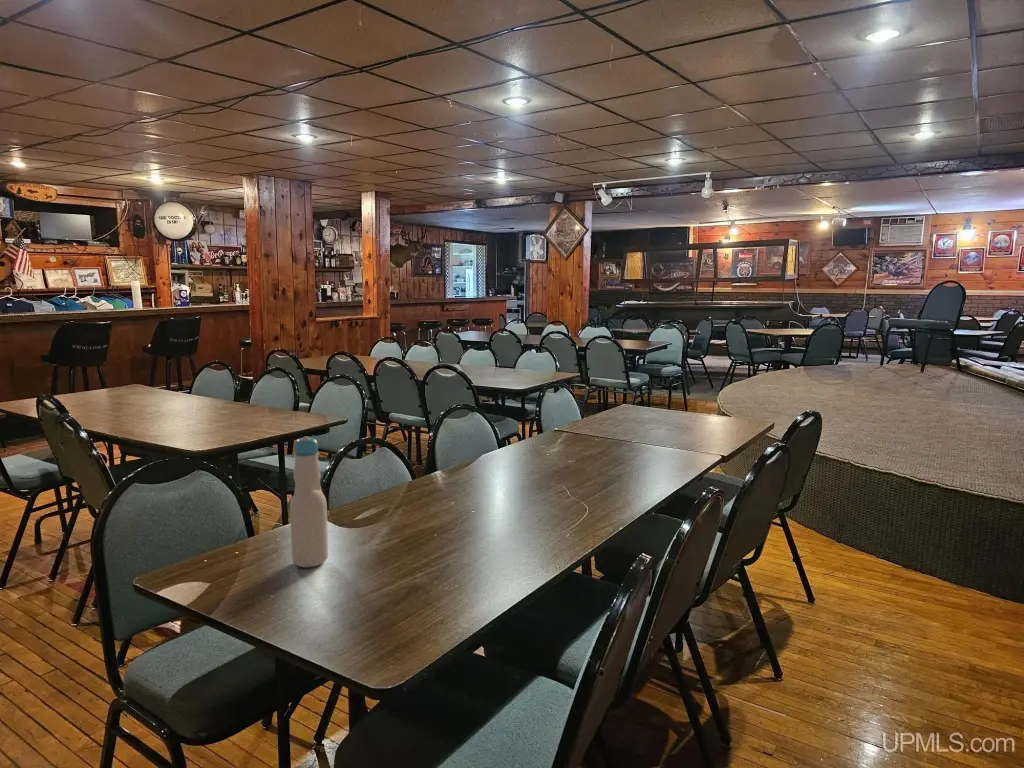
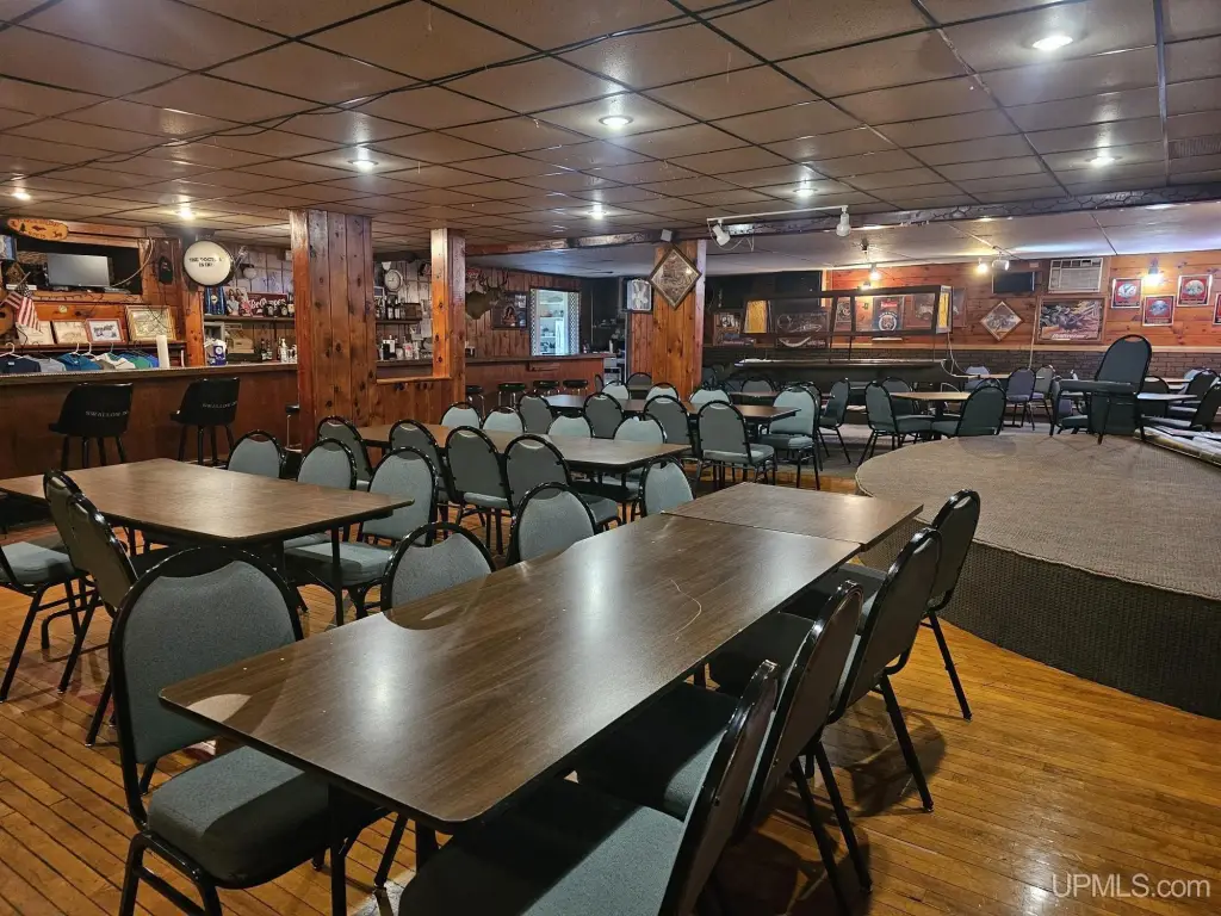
- bottle [289,436,329,568]
